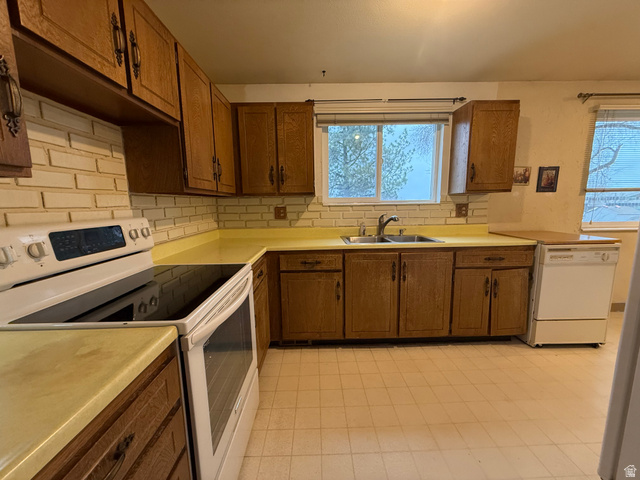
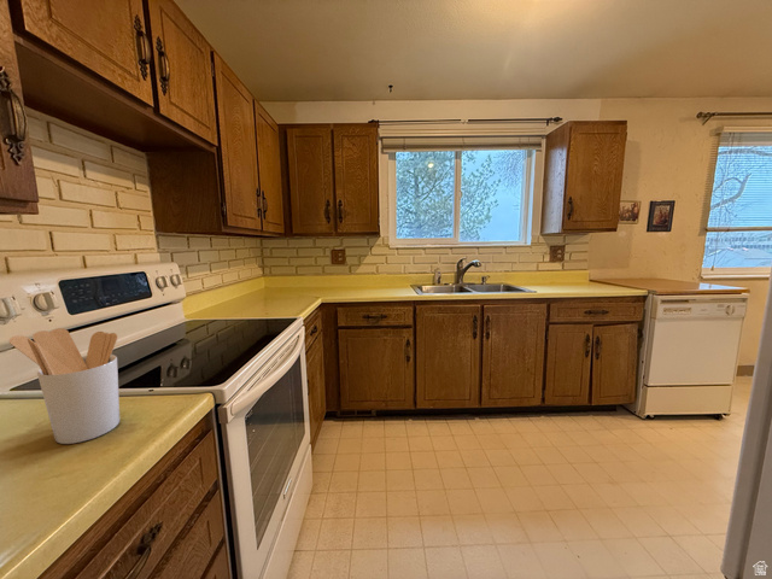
+ utensil holder [8,327,121,445]
